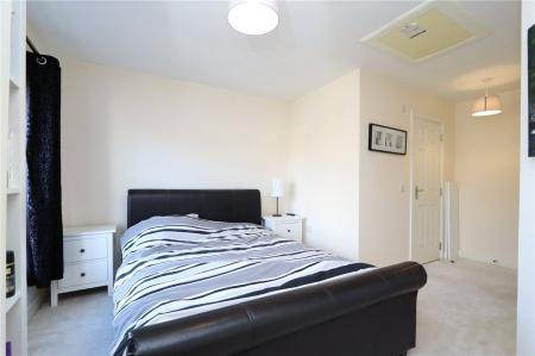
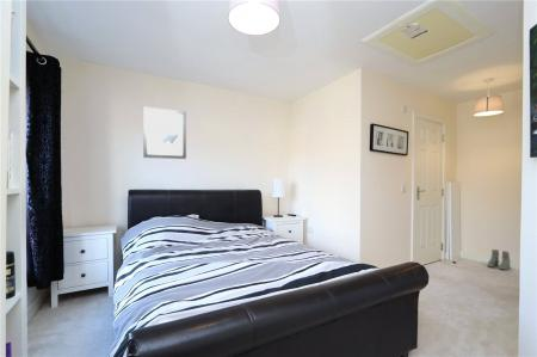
+ boots [487,248,512,271]
+ wall art [142,105,187,160]
